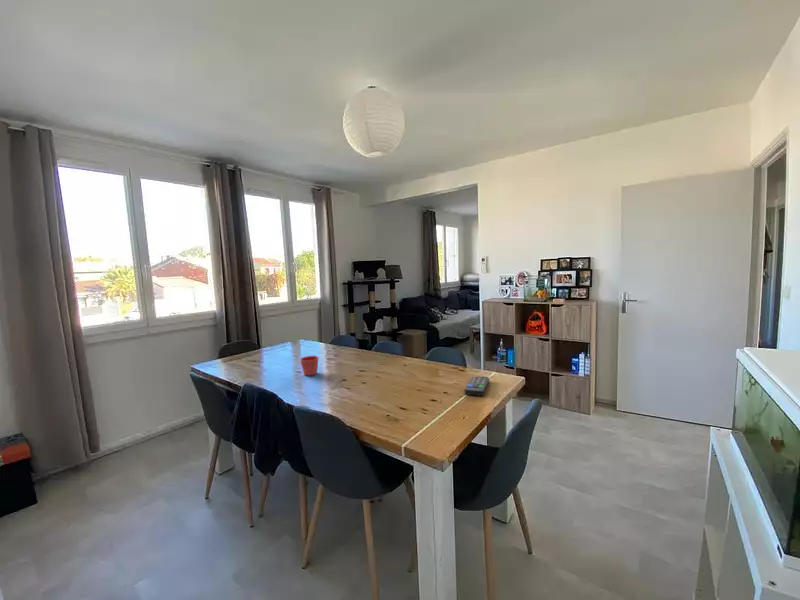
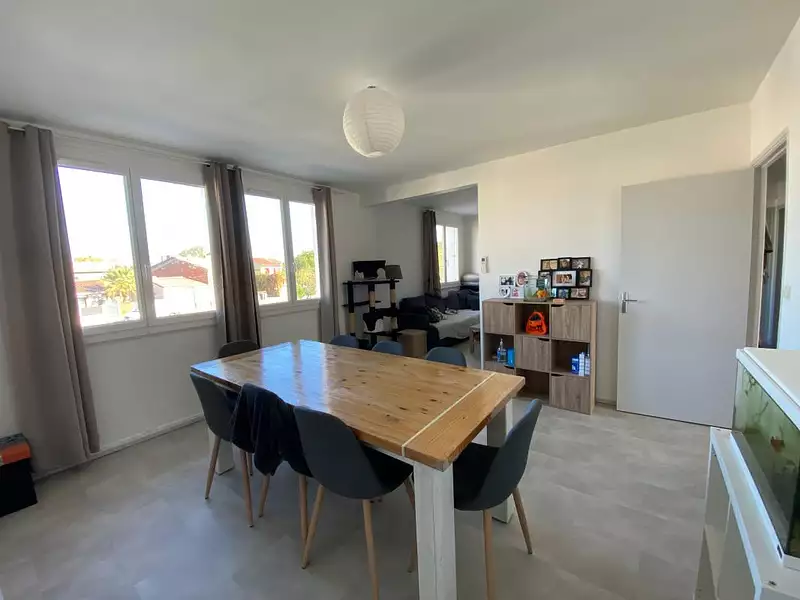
- flower pot [299,355,319,377]
- remote control [463,375,490,397]
